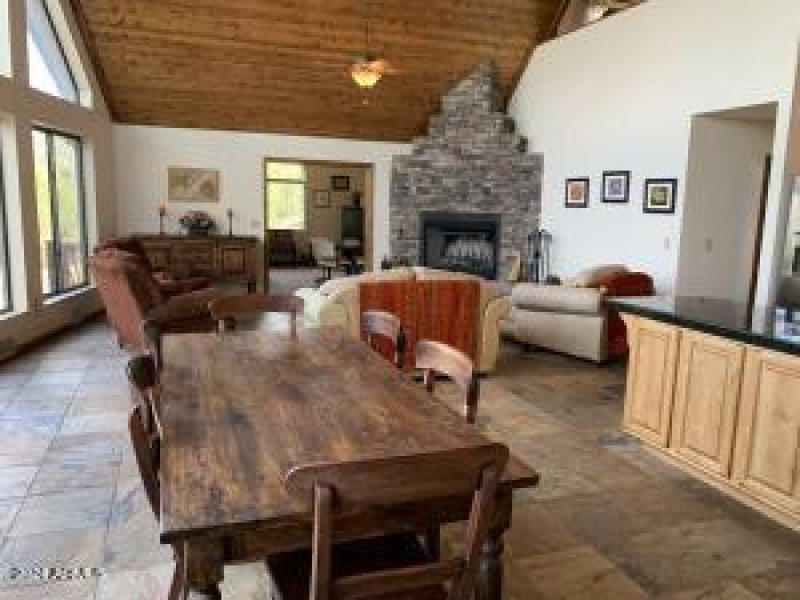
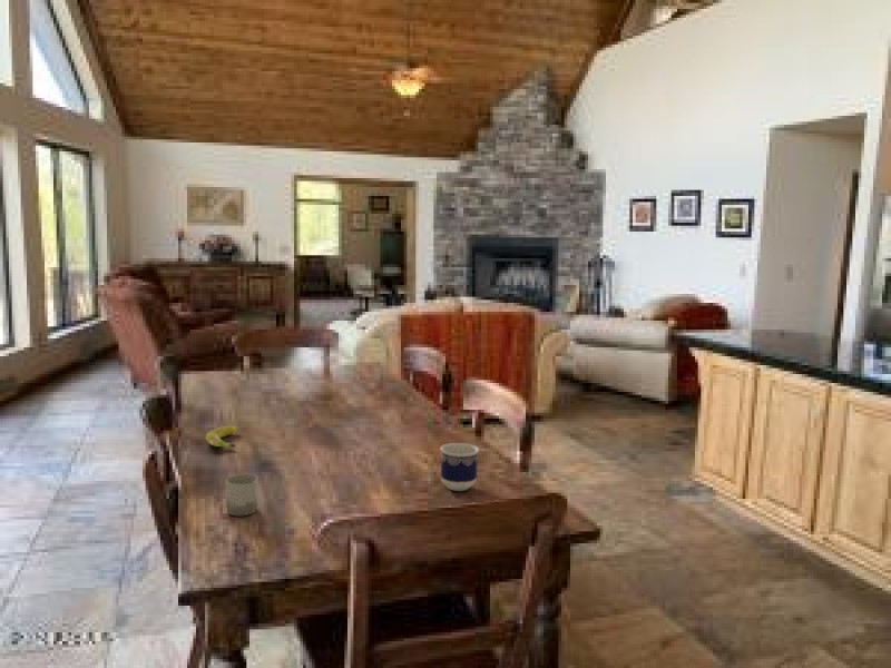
+ cup [225,473,260,517]
+ cup [439,442,480,492]
+ banana [205,425,238,450]
